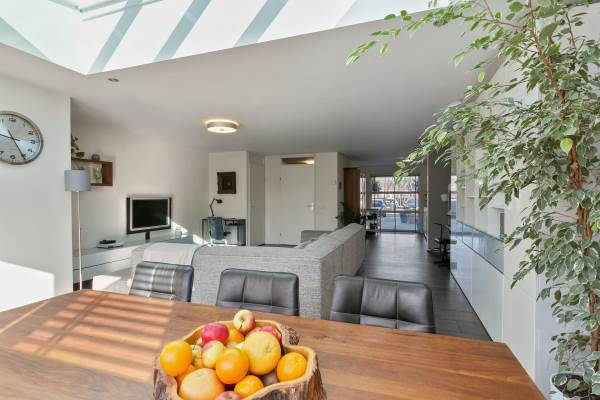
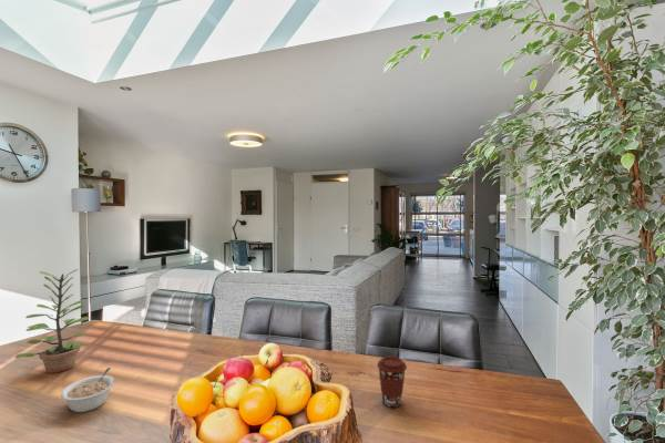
+ legume [60,367,115,413]
+ coffee cup [376,356,408,409]
+ plant [14,268,90,374]
